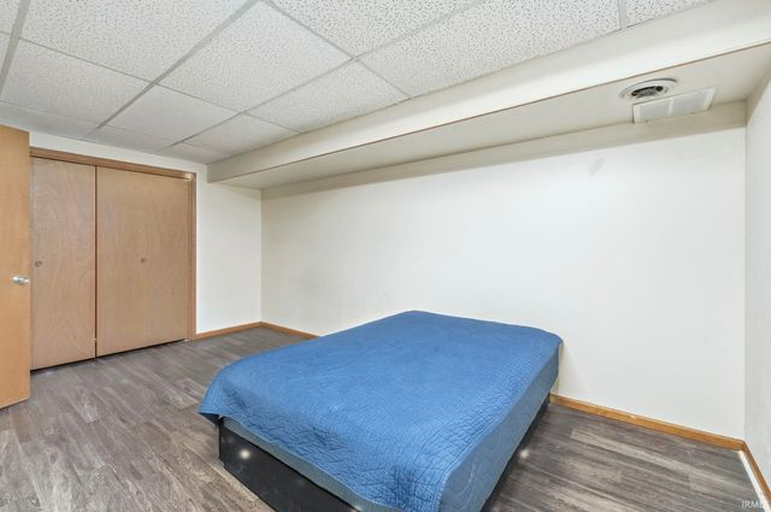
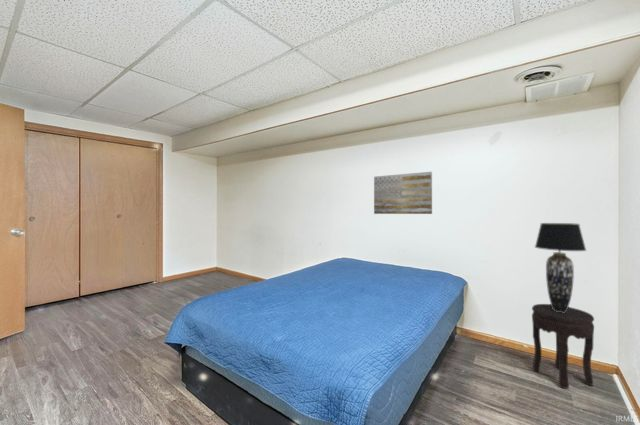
+ table lamp [534,222,587,313]
+ wall art [373,171,433,215]
+ side table [531,303,595,390]
